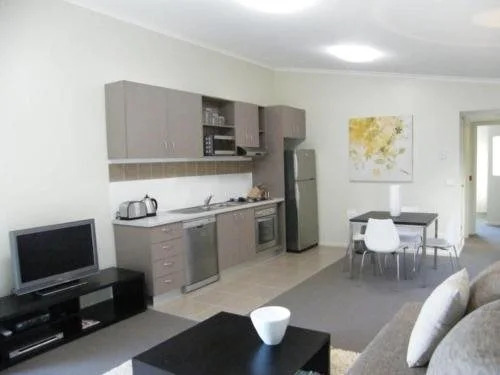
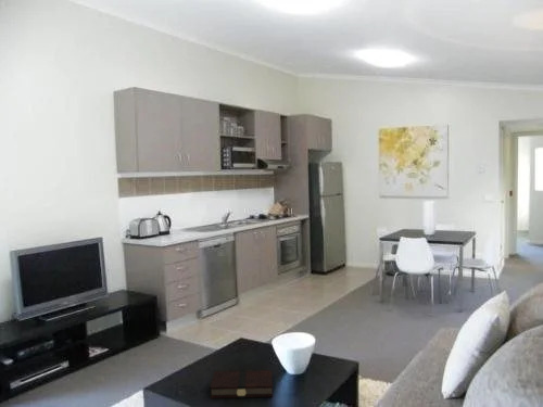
+ book [210,369,274,399]
